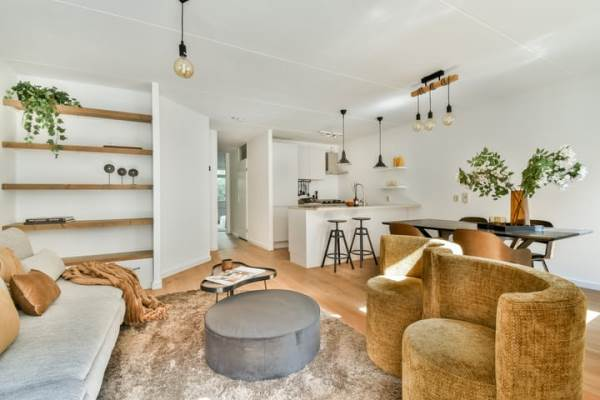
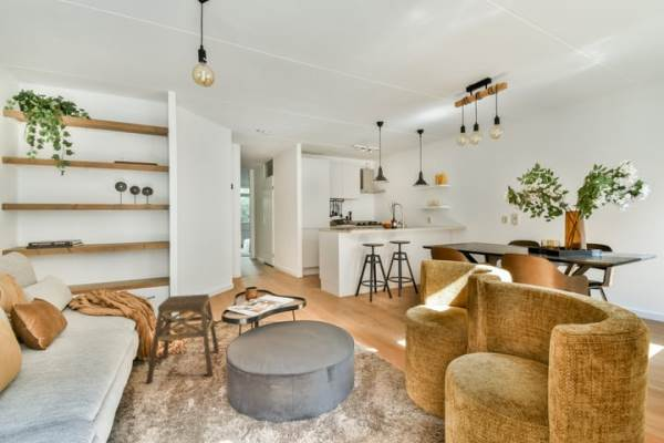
+ stool [145,293,220,384]
